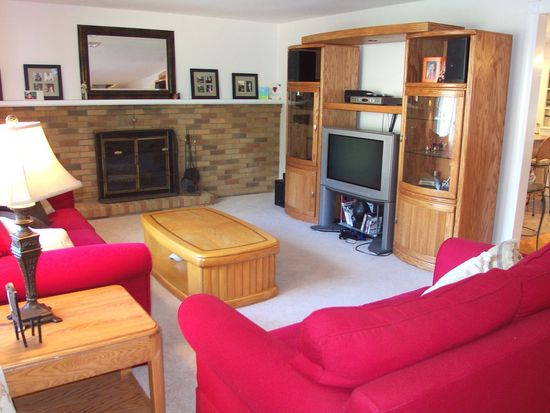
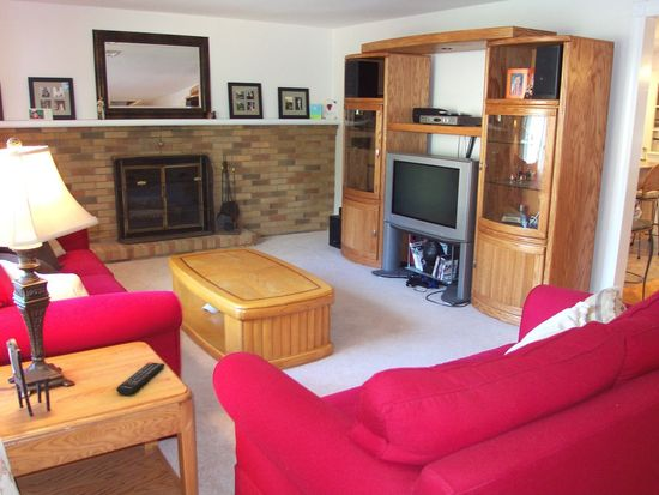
+ remote control [115,361,165,396]
